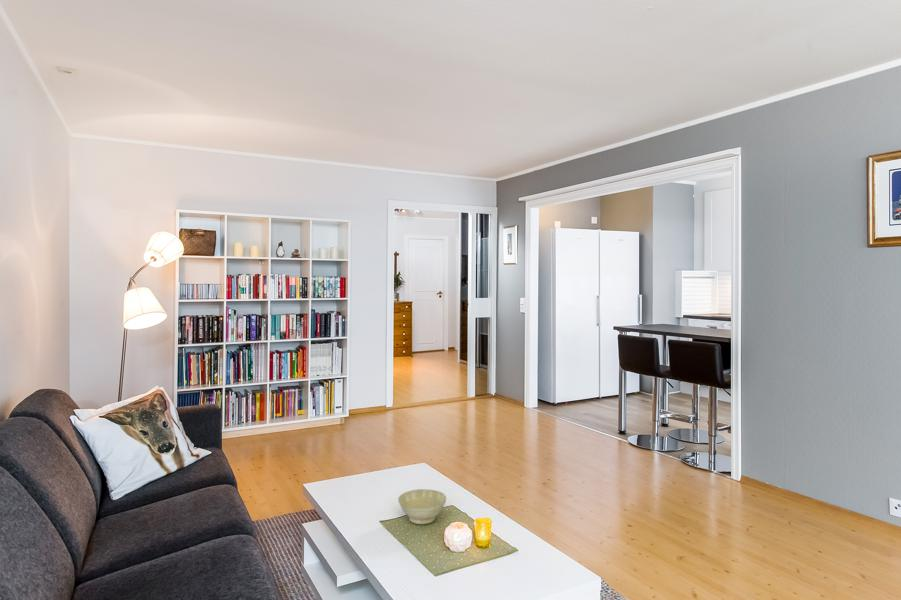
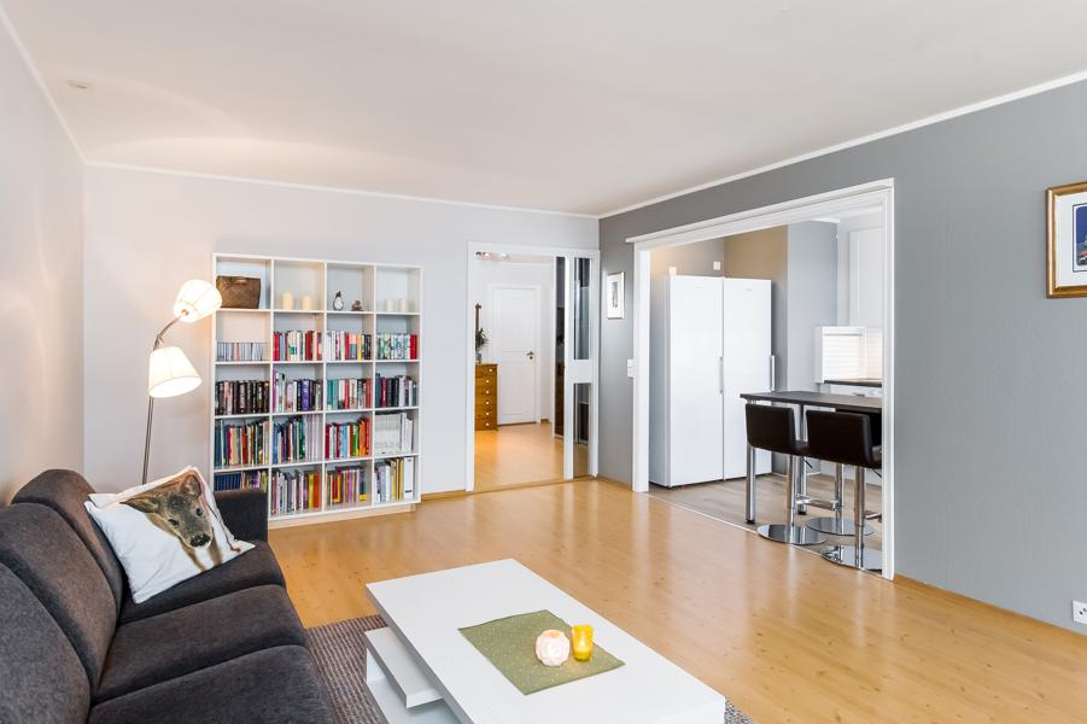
- bowl [397,488,447,525]
